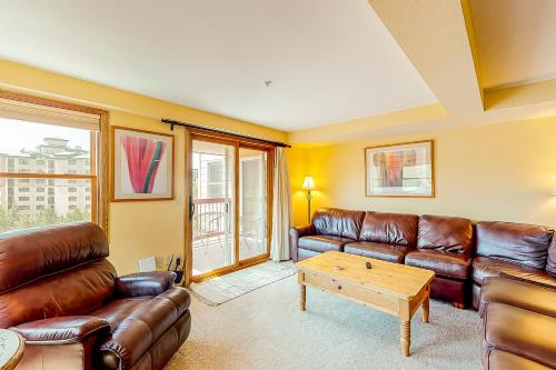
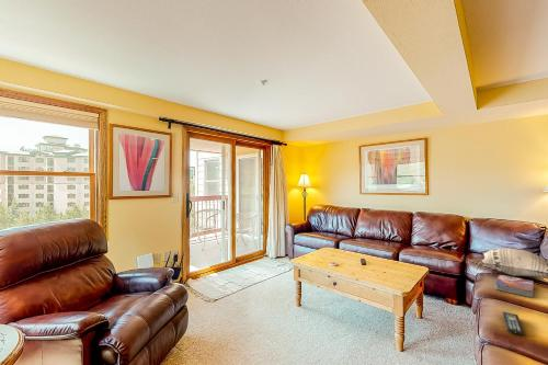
+ decorative pillow [477,248,548,278]
+ textbook [494,274,535,299]
+ remote control [502,311,525,335]
